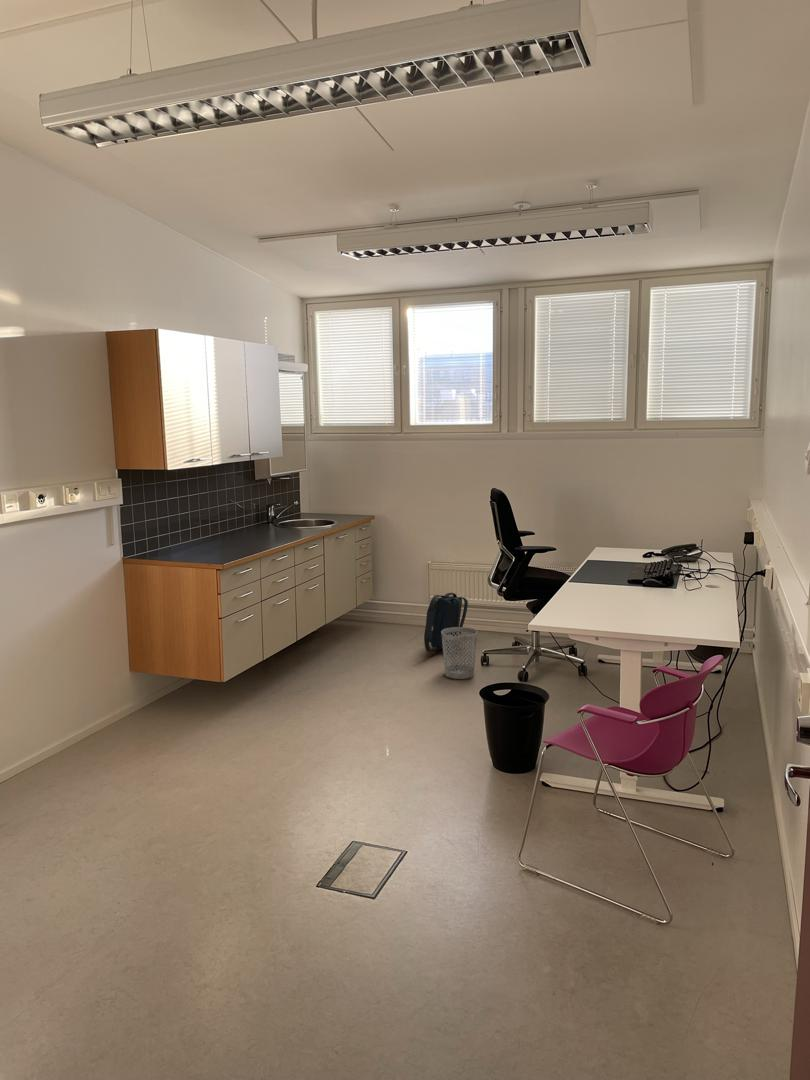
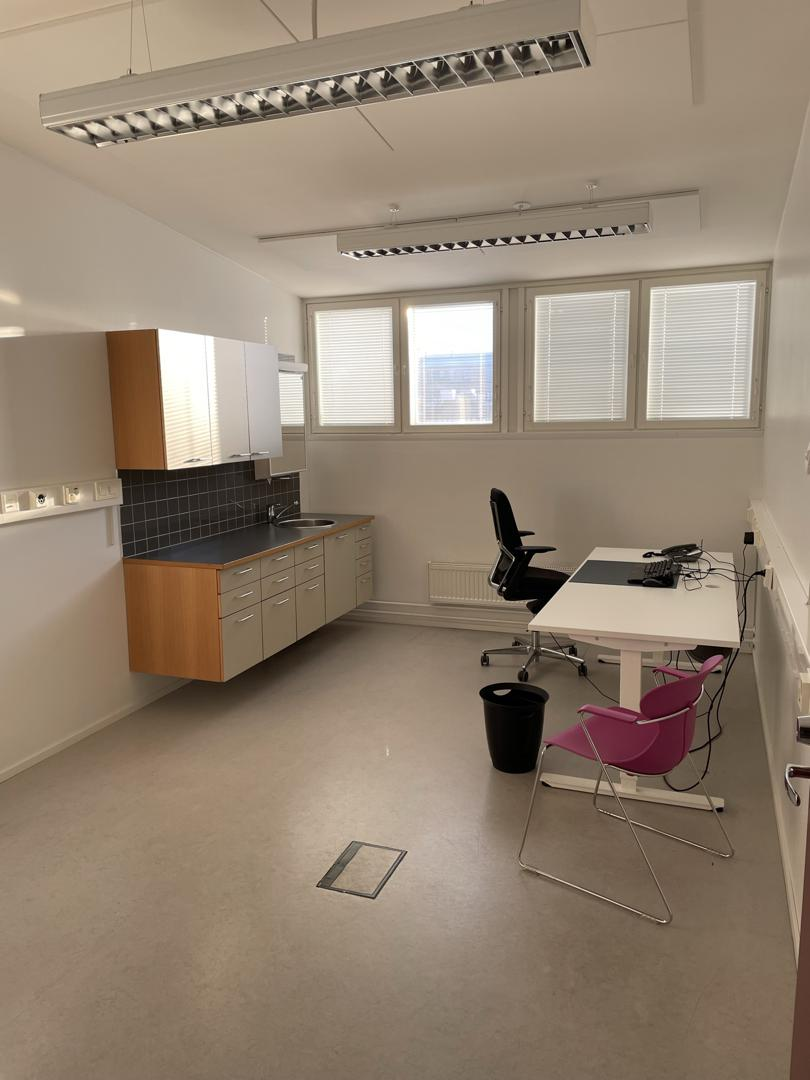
- backpack [423,592,469,654]
- wastebasket [441,626,478,680]
